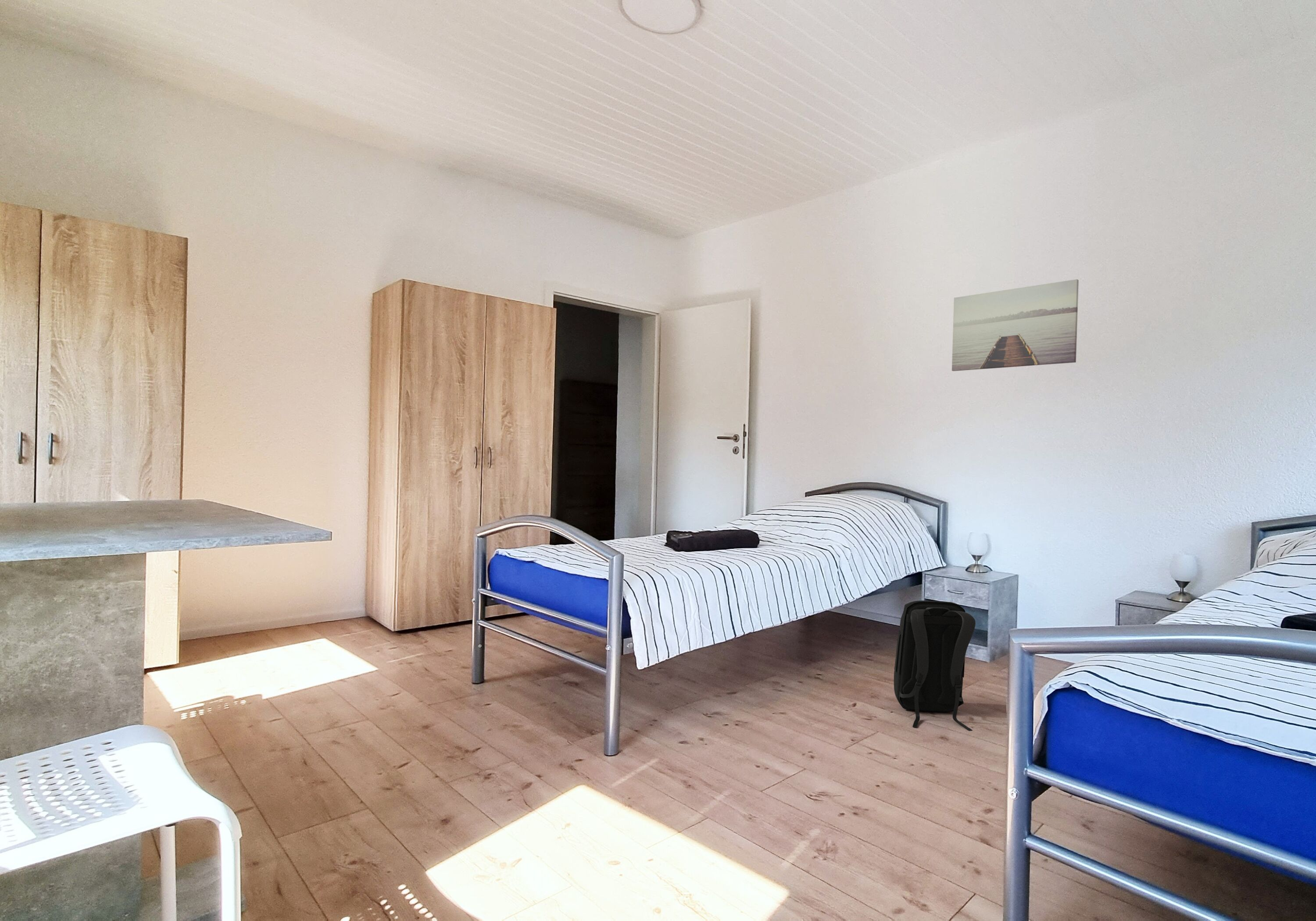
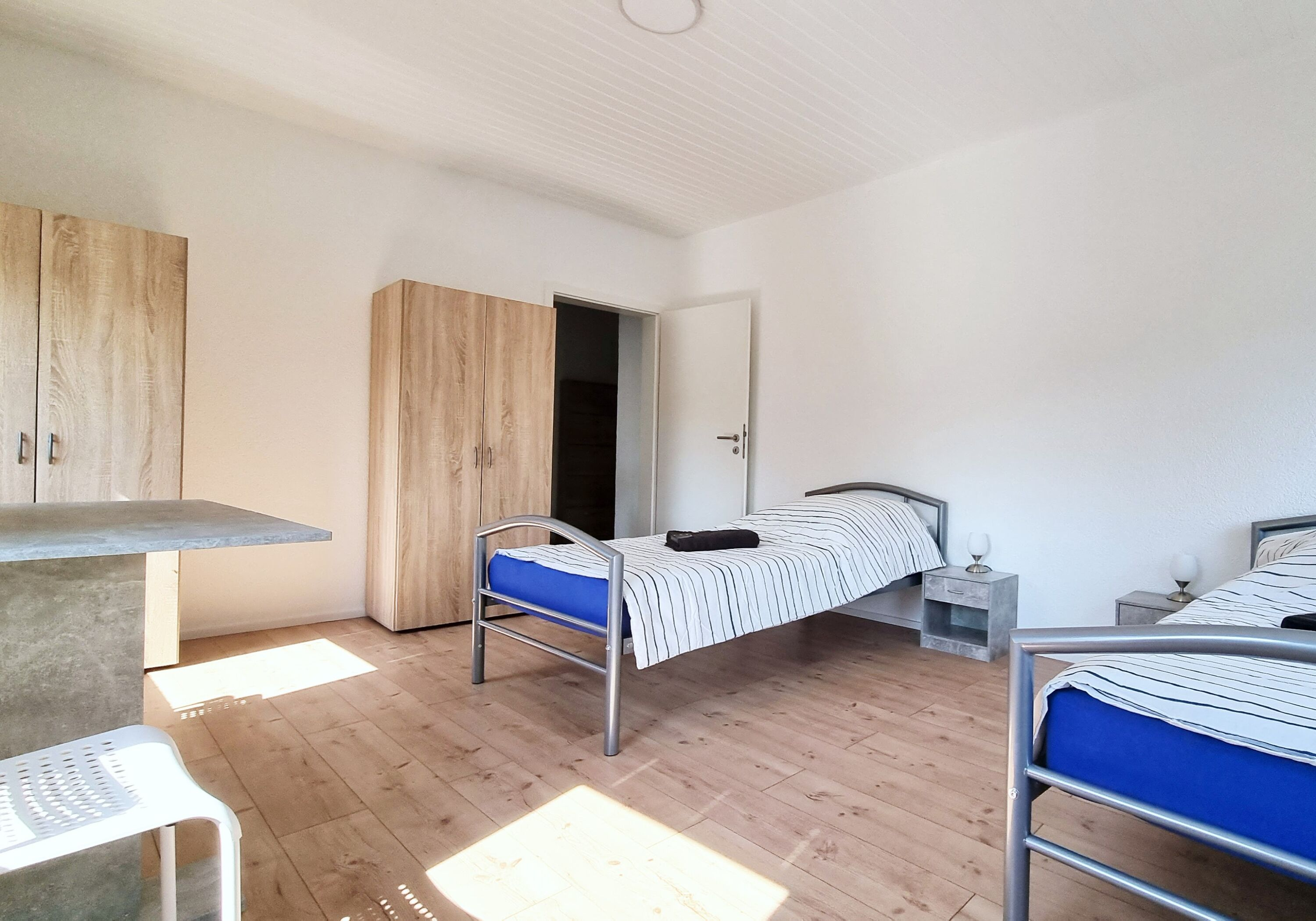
- backpack [894,600,976,732]
- wall art [951,279,1079,371]
